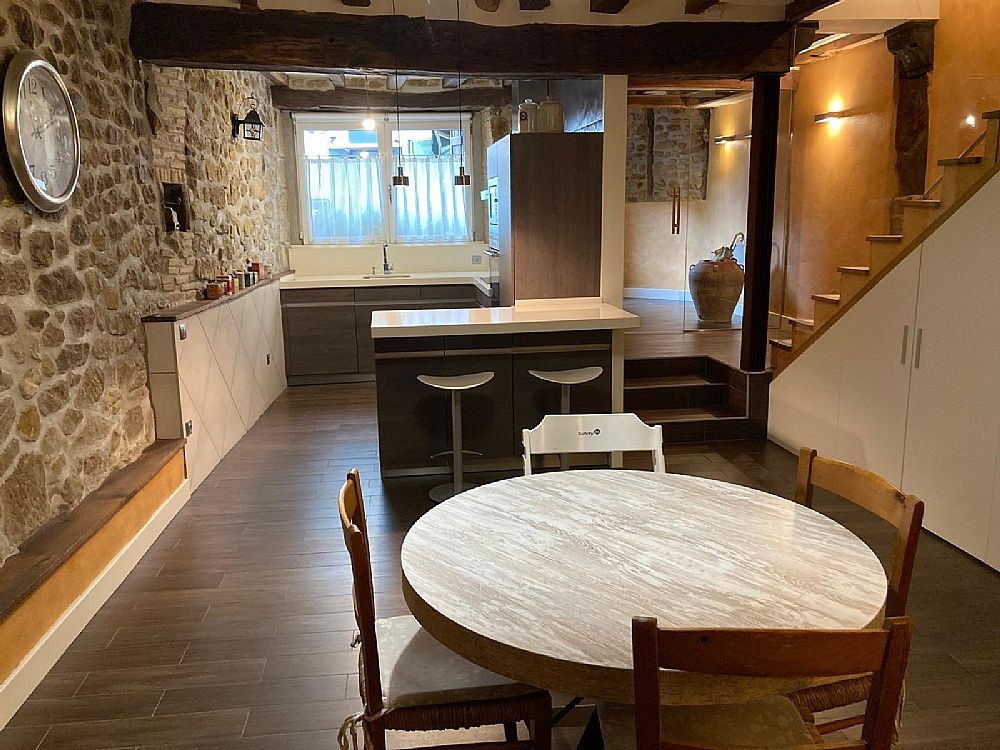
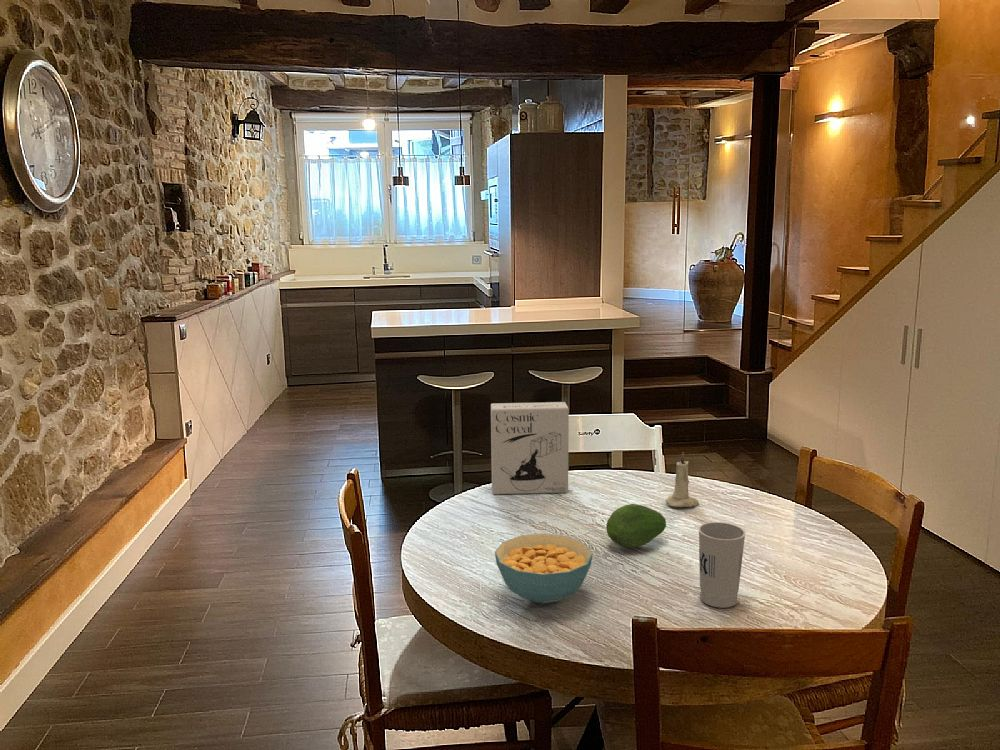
+ cup [698,521,747,609]
+ cereal bowl [494,533,593,605]
+ cereal box [490,401,570,495]
+ fruit [605,503,667,549]
+ candle [664,451,700,508]
